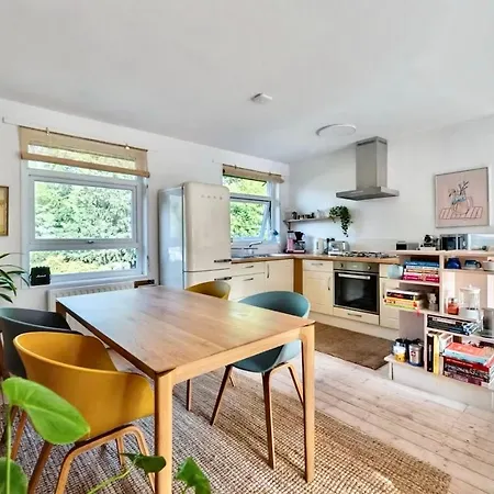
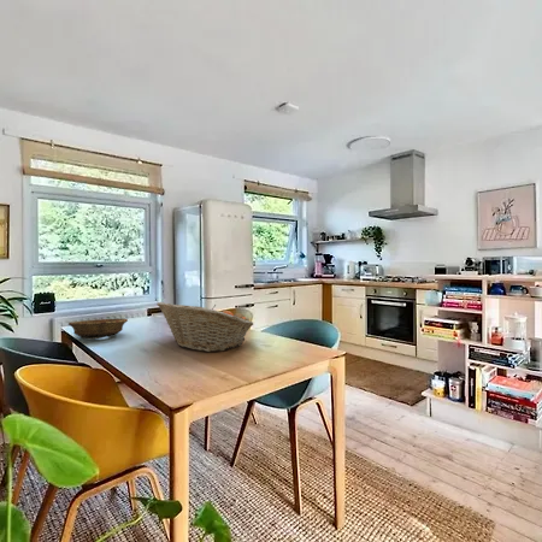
+ decorative bowl [67,317,129,341]
+ fruit basket [155,301,254,353]
